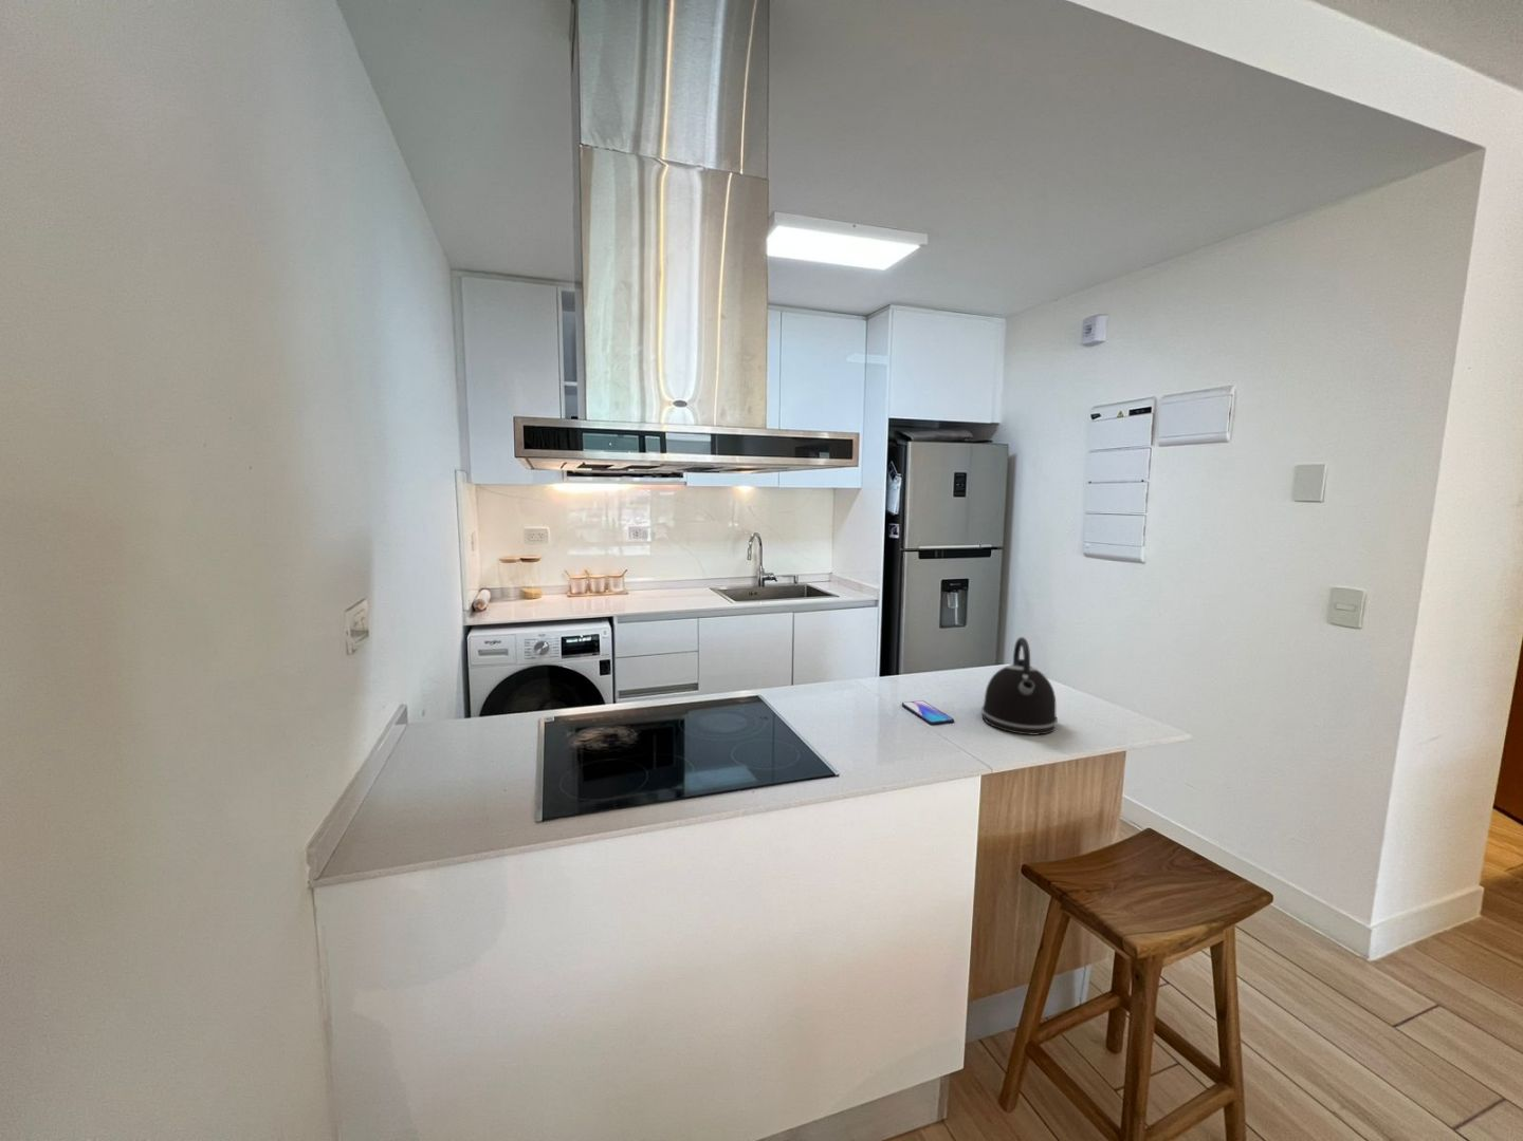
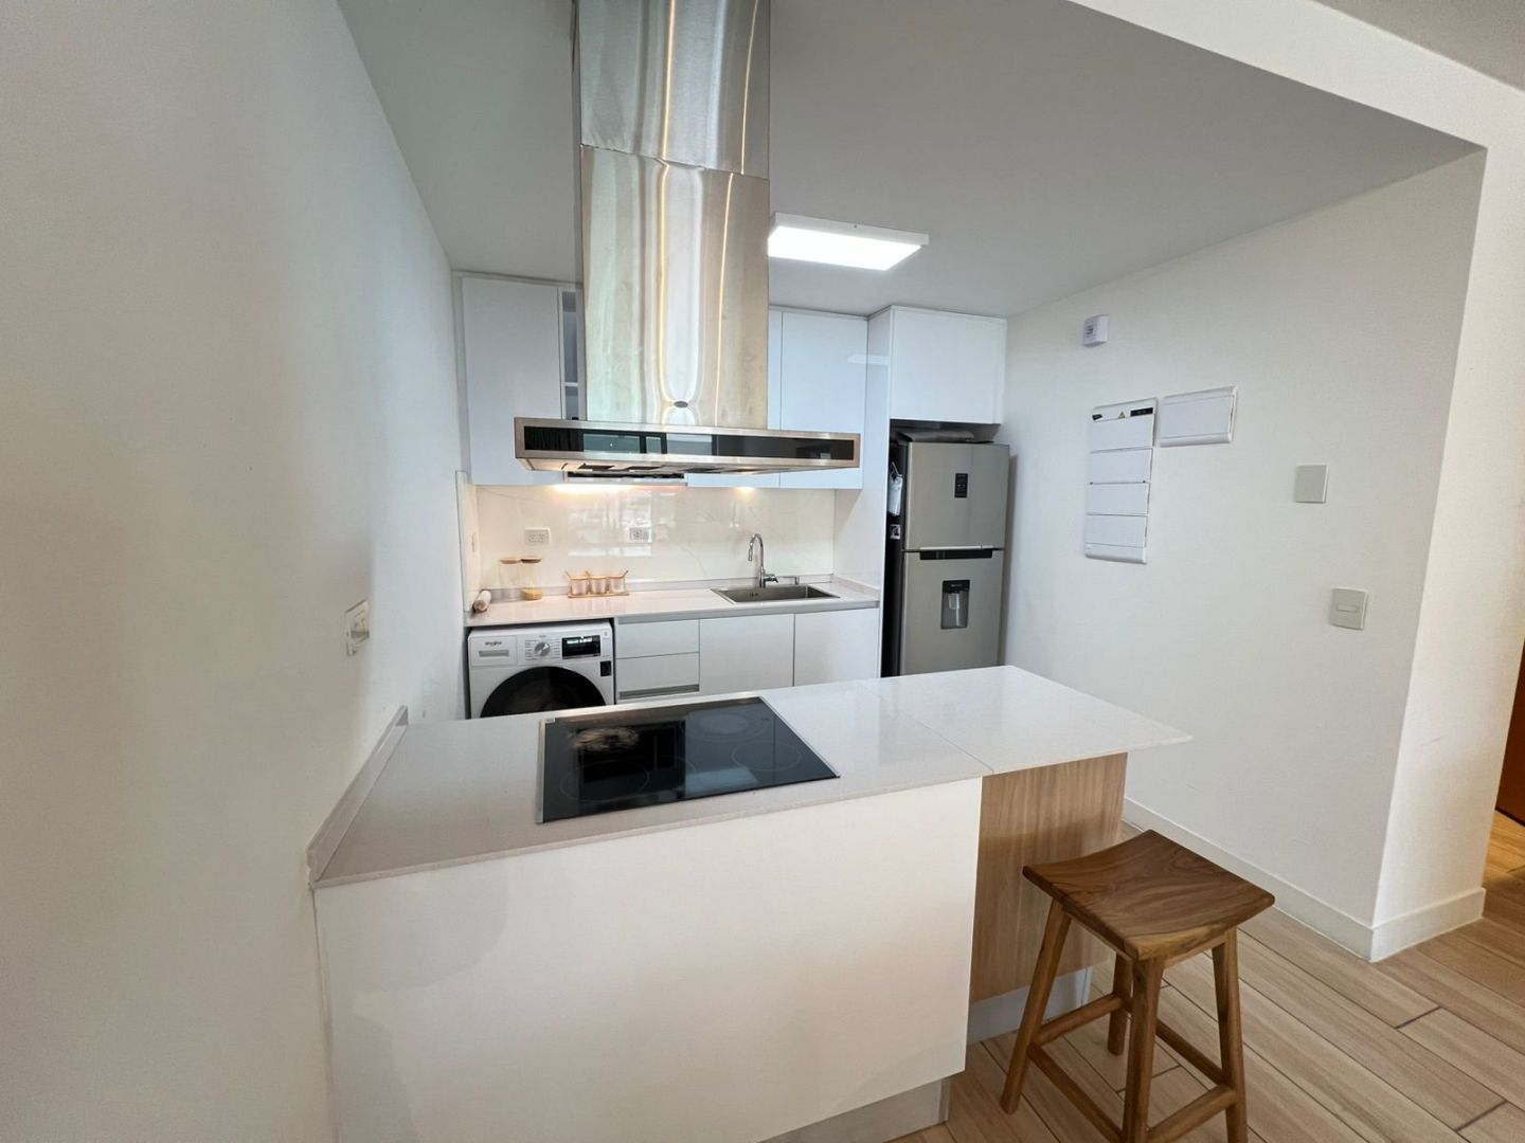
- smartphone [901,700,955,725]
- kettle [981,636,1059,736]
